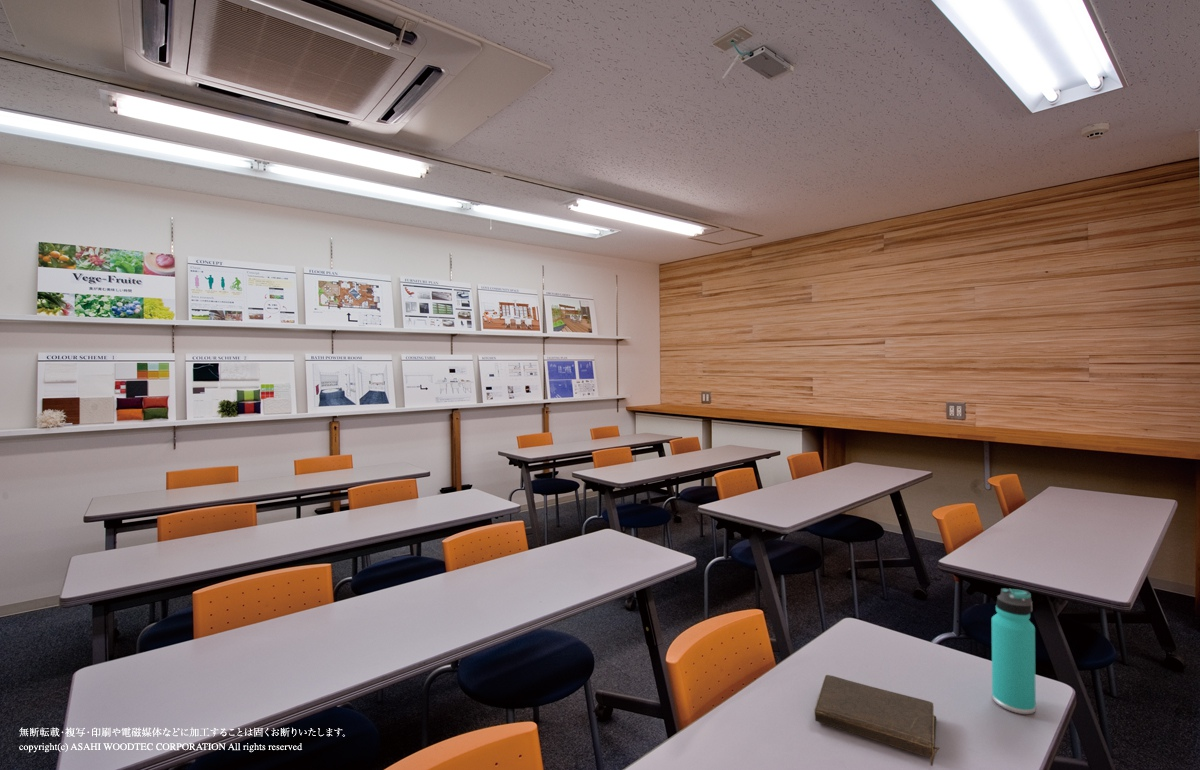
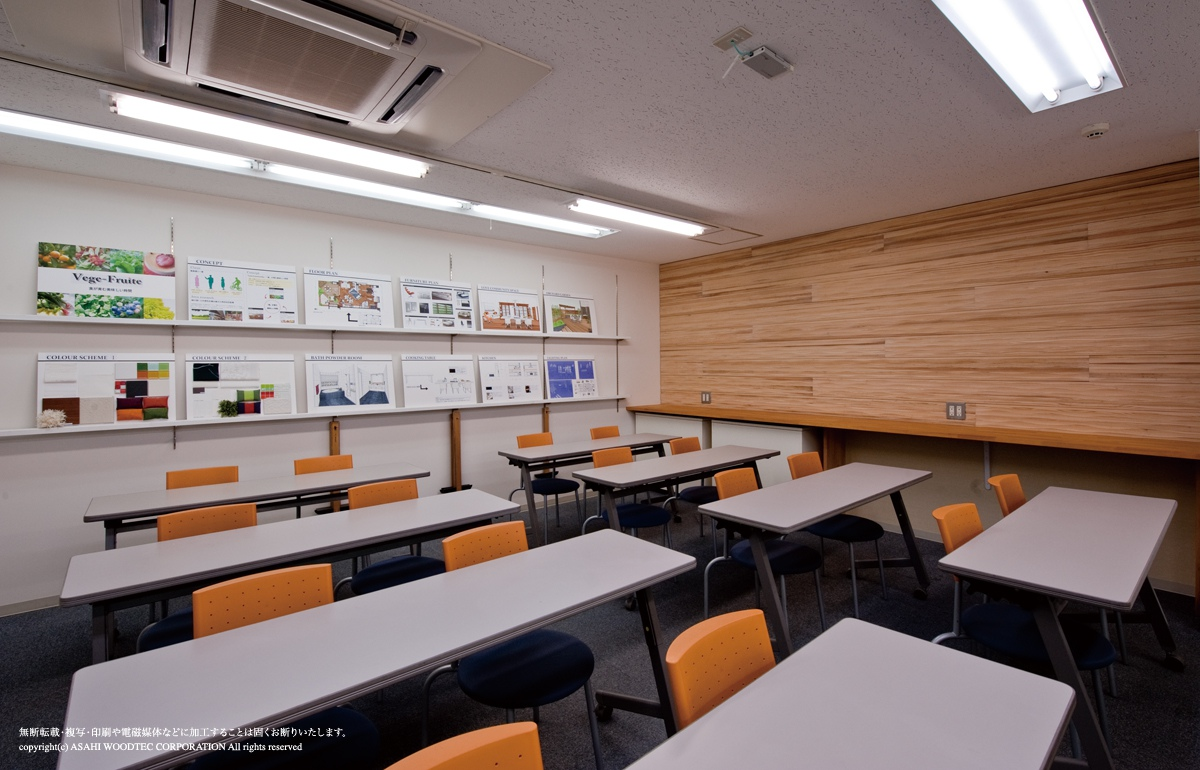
- thermos bottle [991,587,1037,715]
- book [814,674,940,767]
